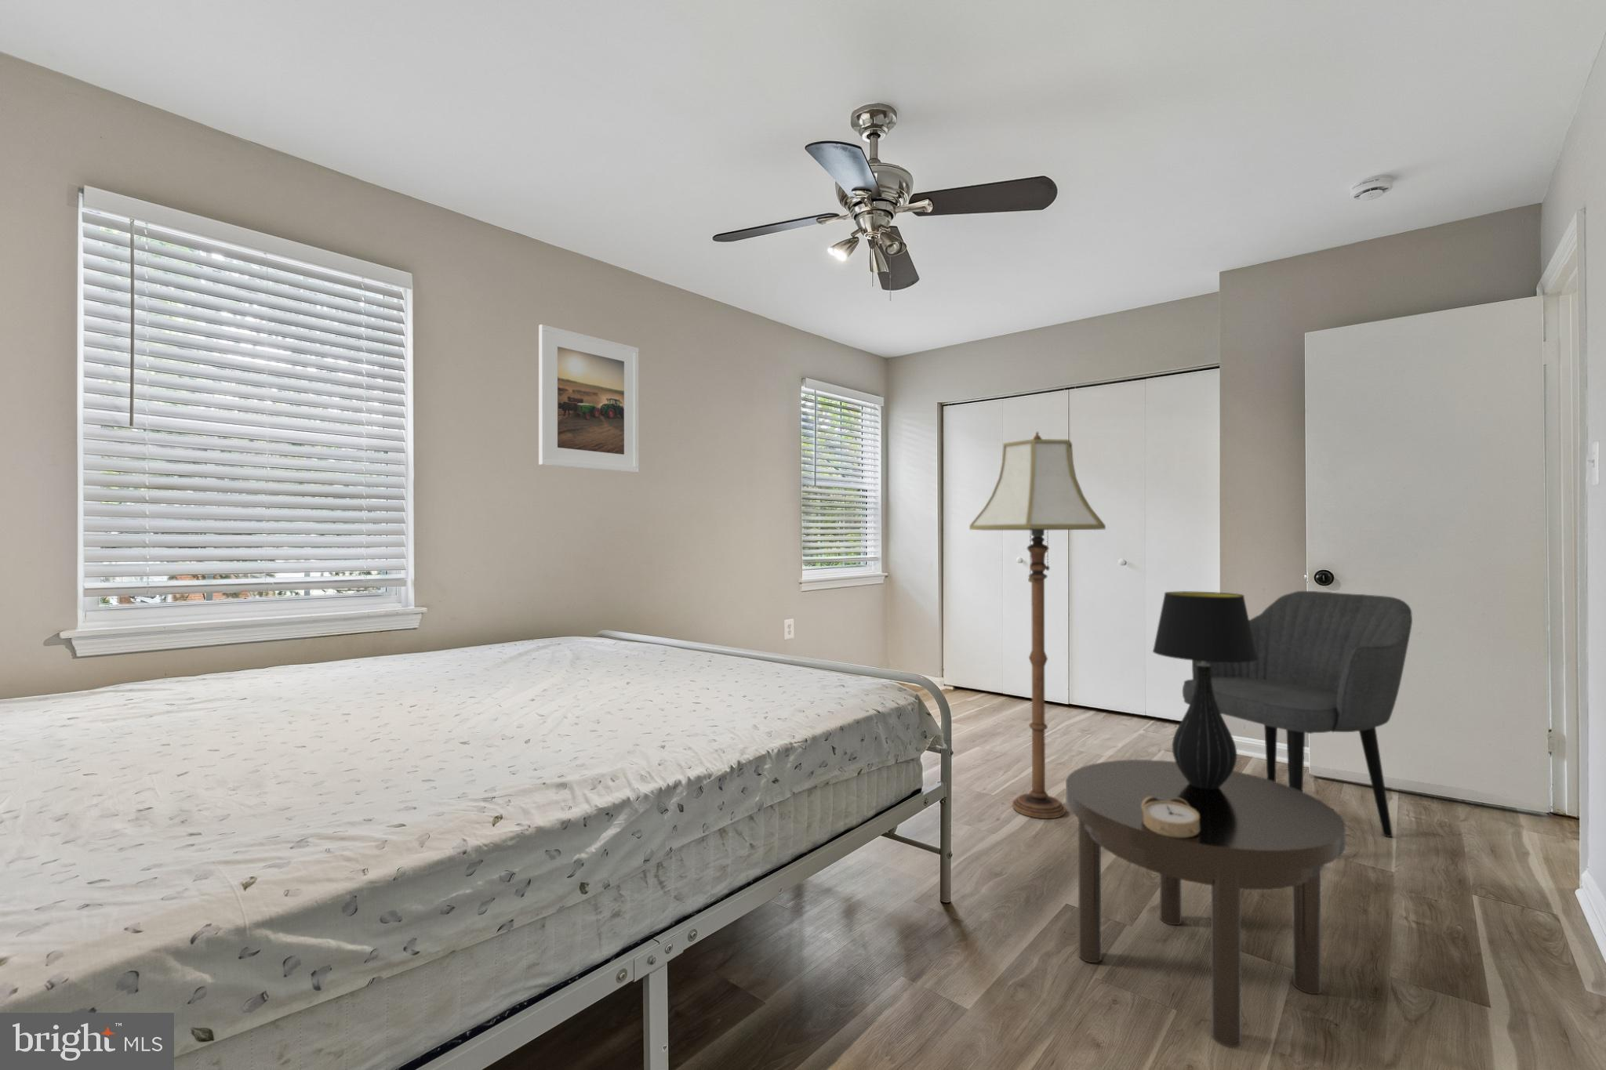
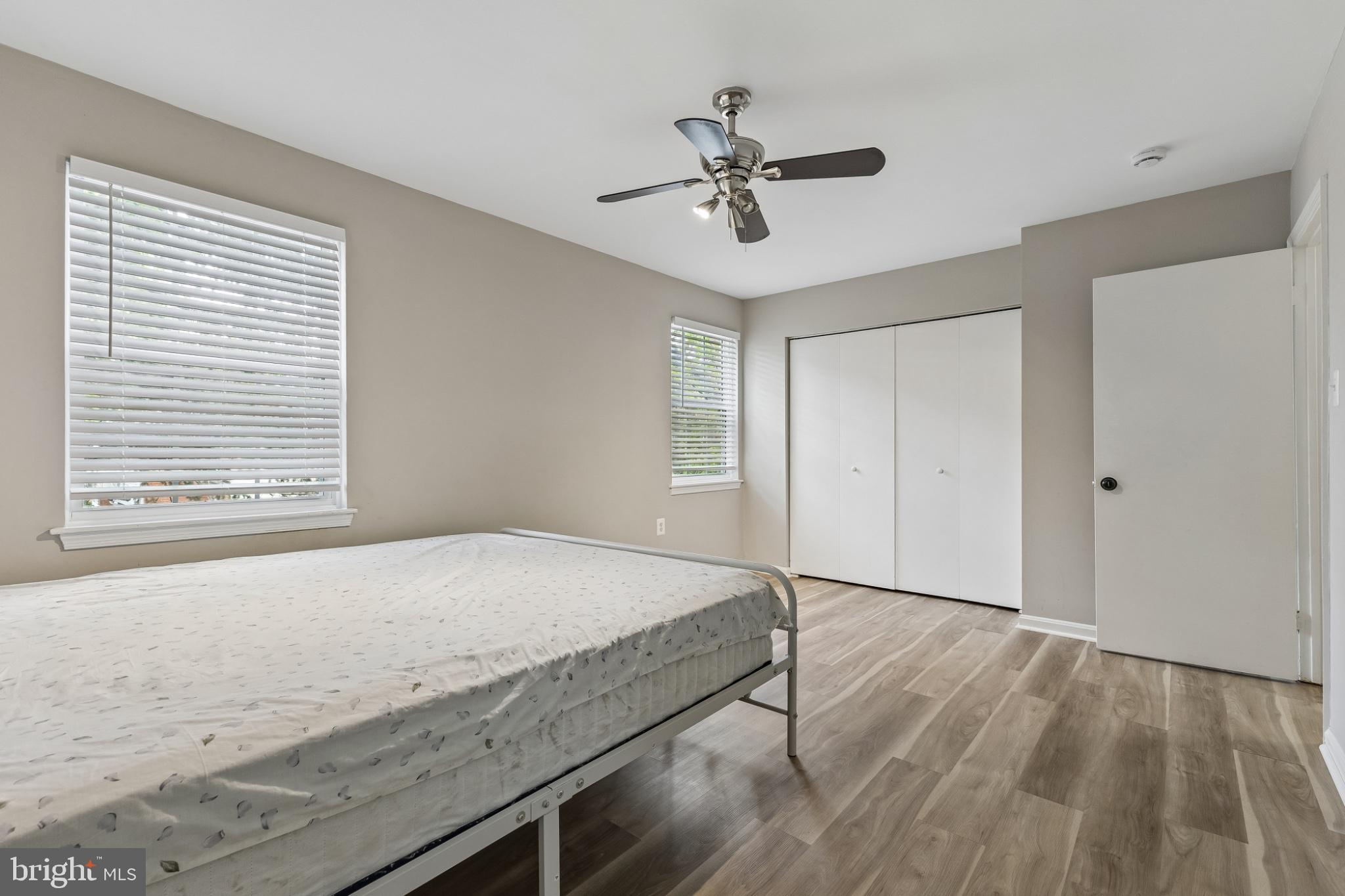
- floor lamp [968,430,1107,819]
- armchair [1182,590,1413,838]
- alarm clock [1142,797,1200,837]
- side table [1065,758,1347,1049]
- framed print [539,324,639,473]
- table lamp [1152,590,1257,789]
